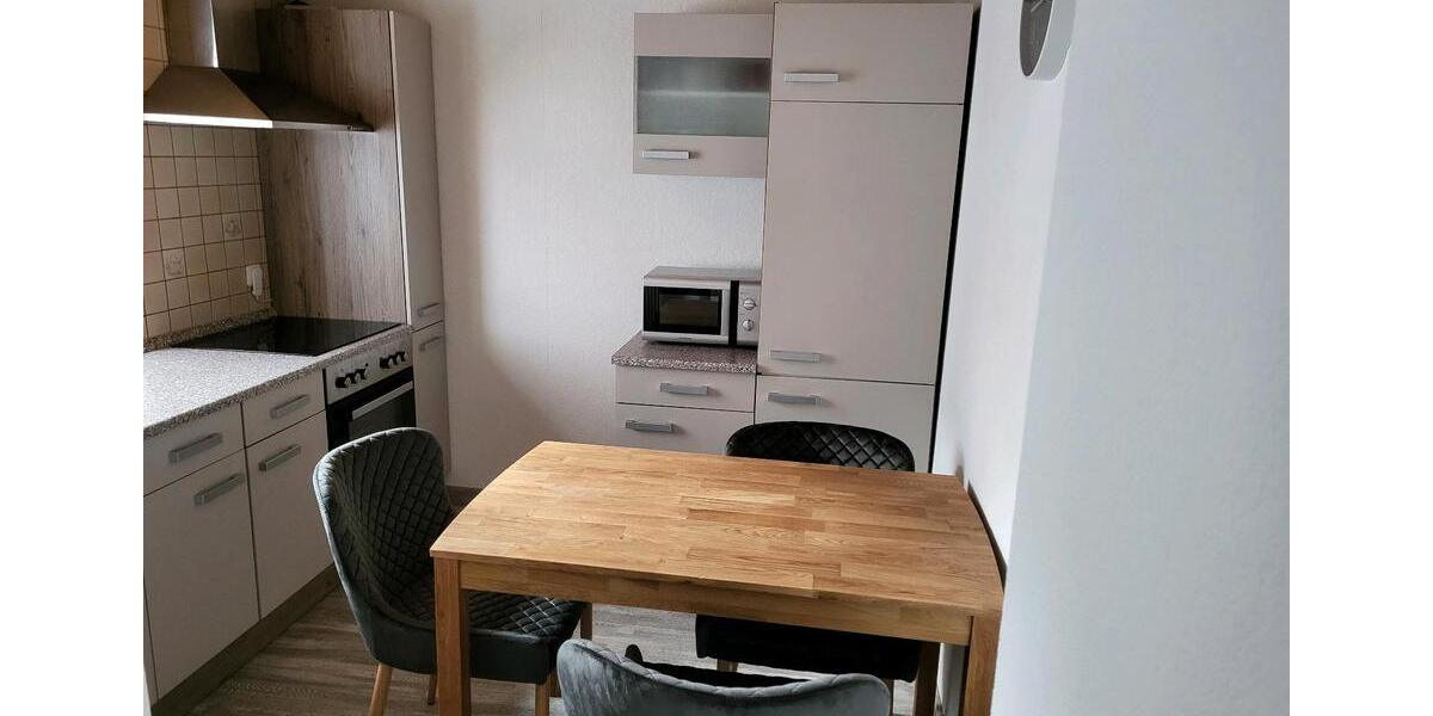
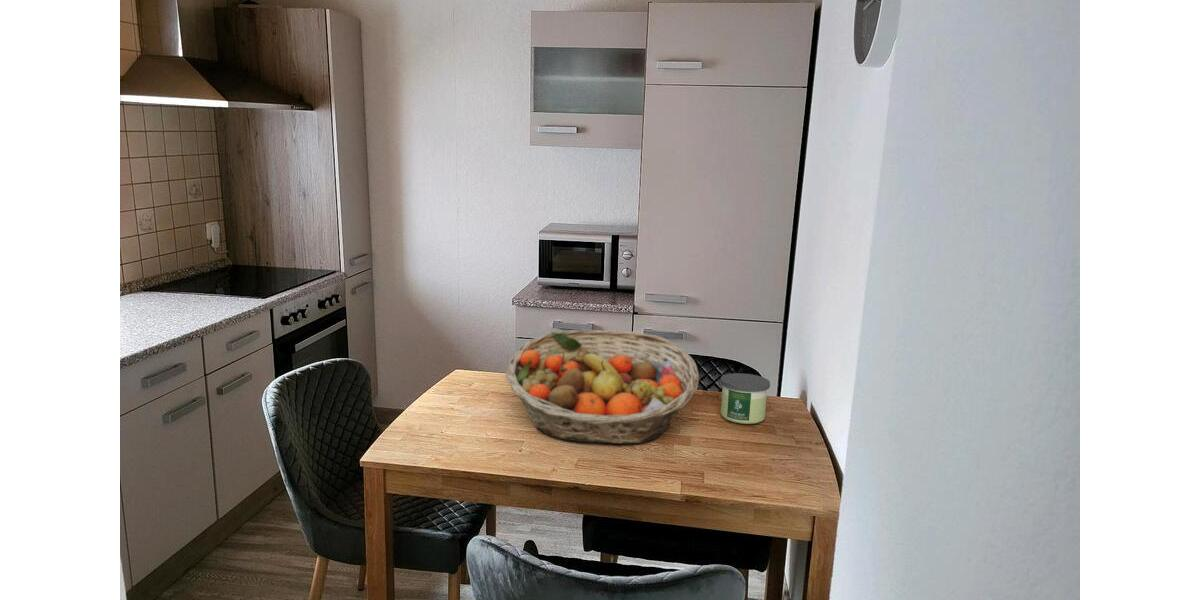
+ fruit basket [505,329,700,445]
+ candle [720,372,771,425]
